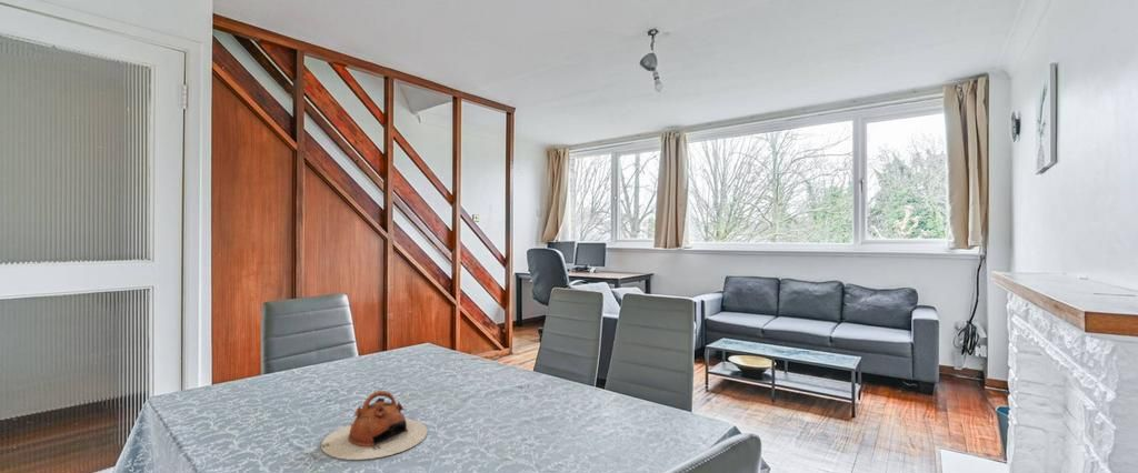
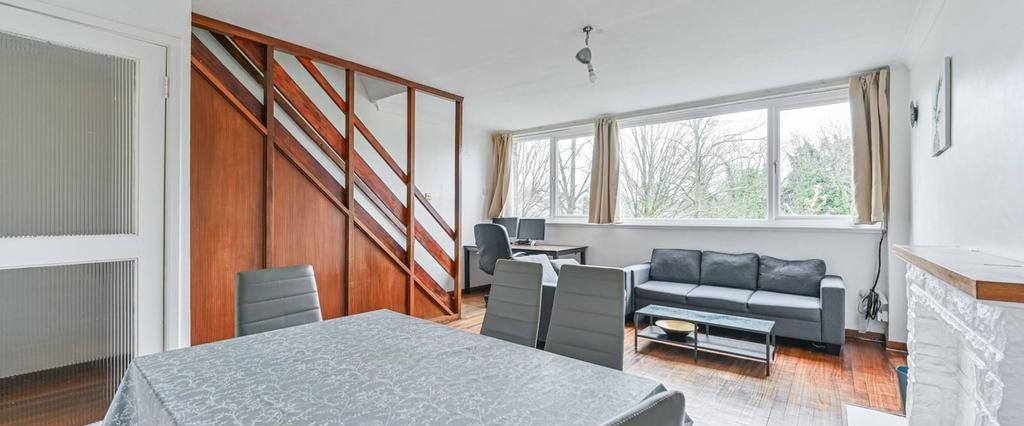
- teapot [320,390,429,461]
